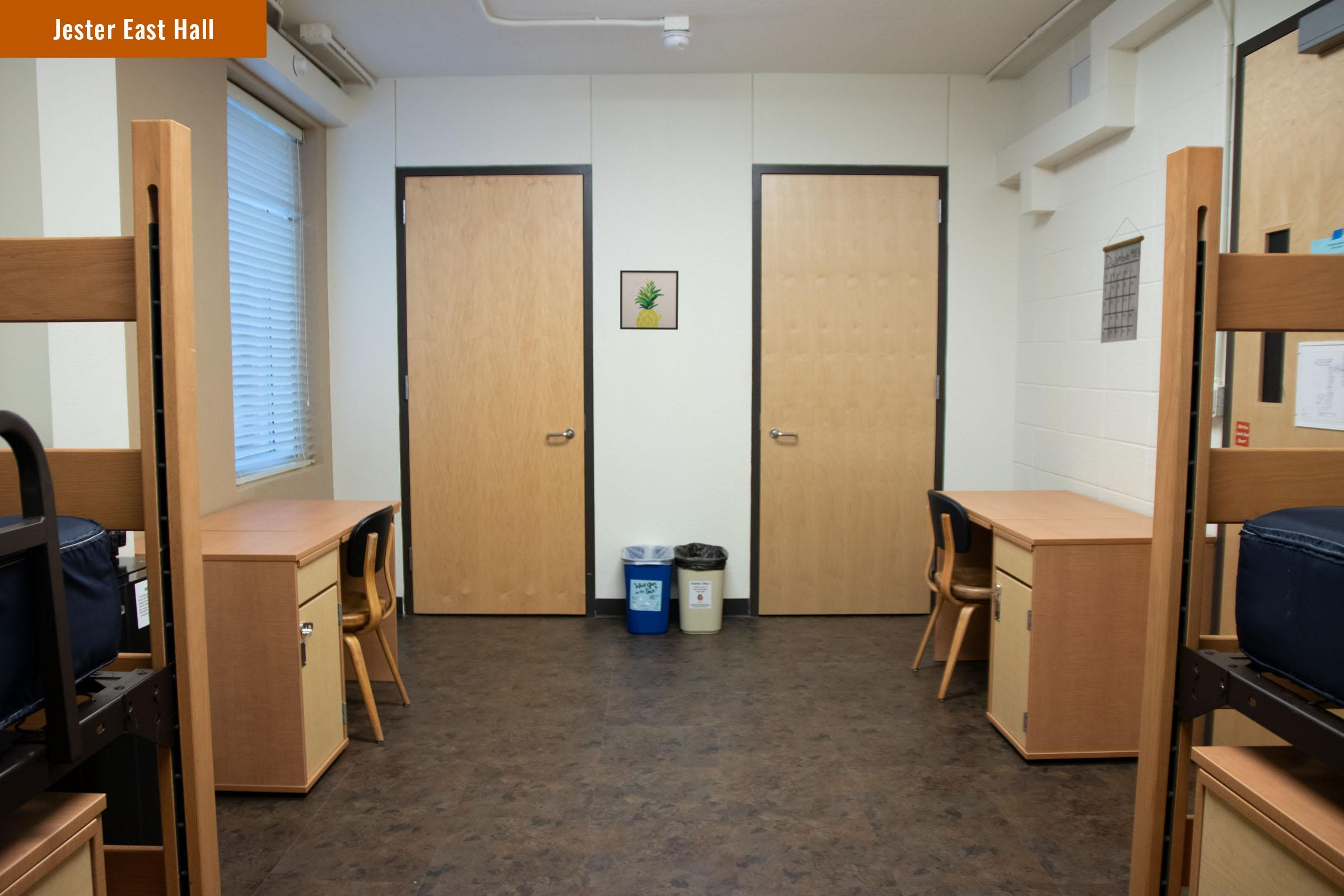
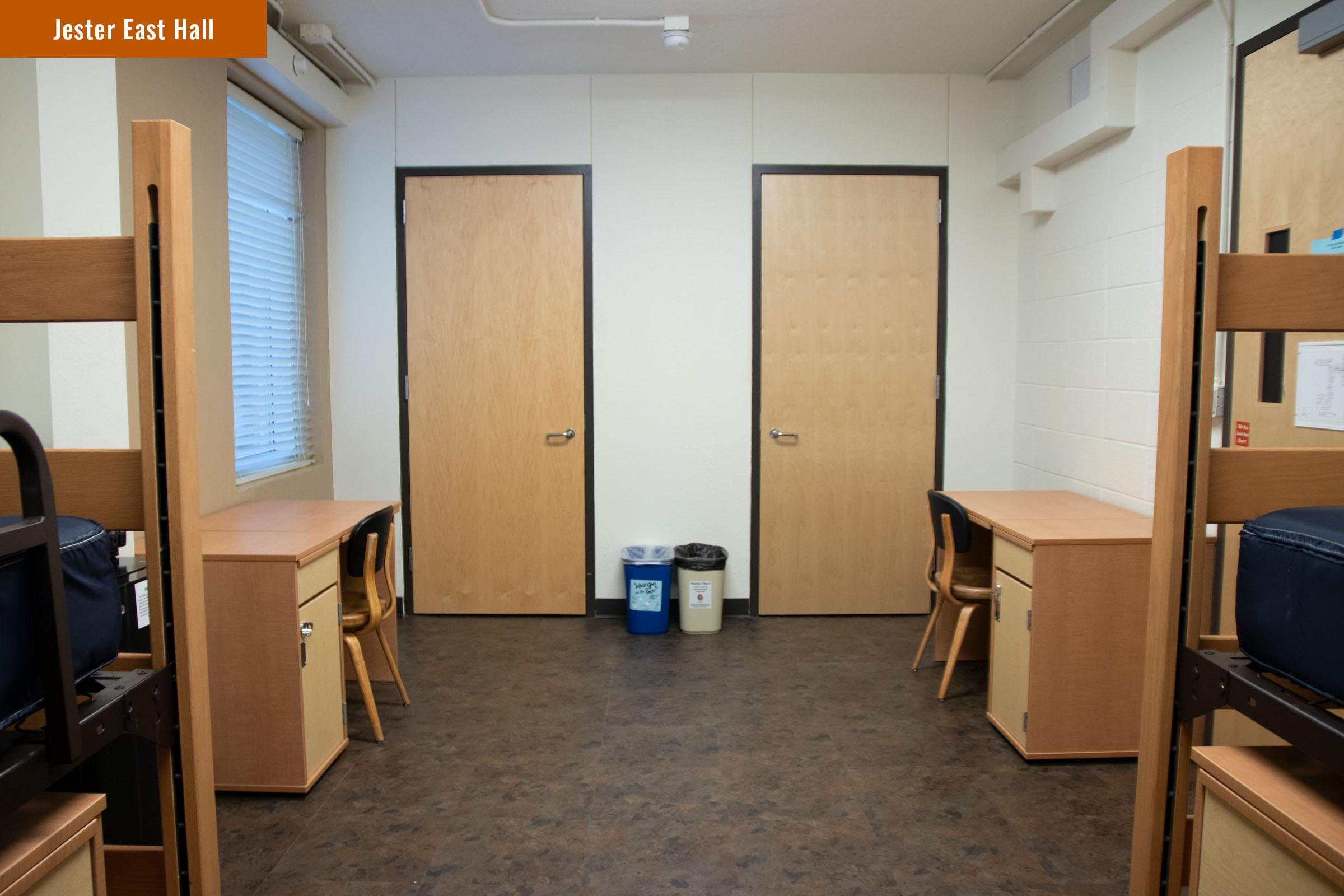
- wall art [619,270,679,330]
- calendar [1100,217,1145,344]
